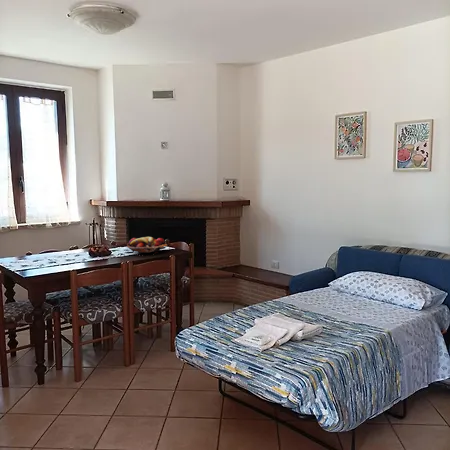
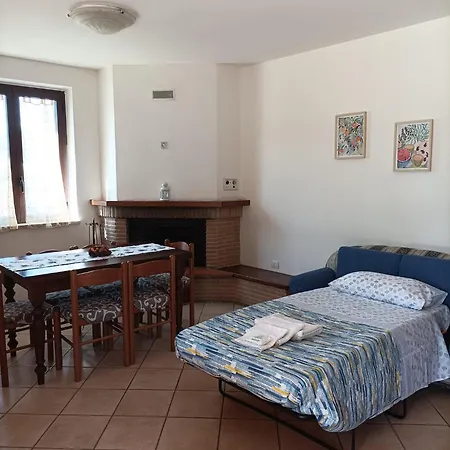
- fruit basket [126,236,168,254]
